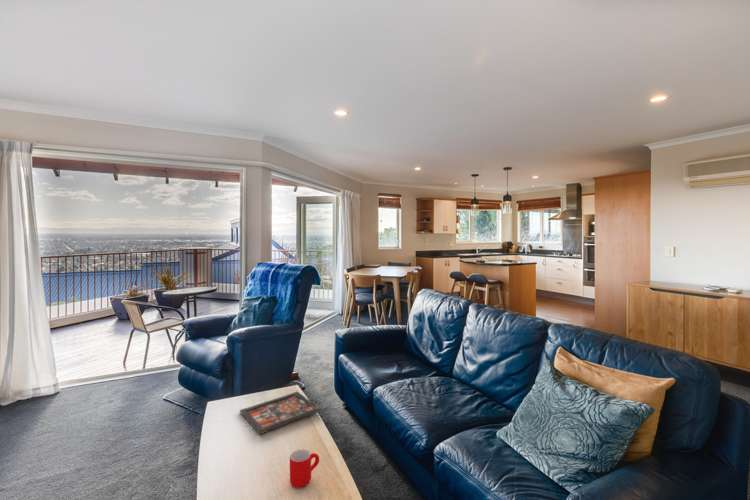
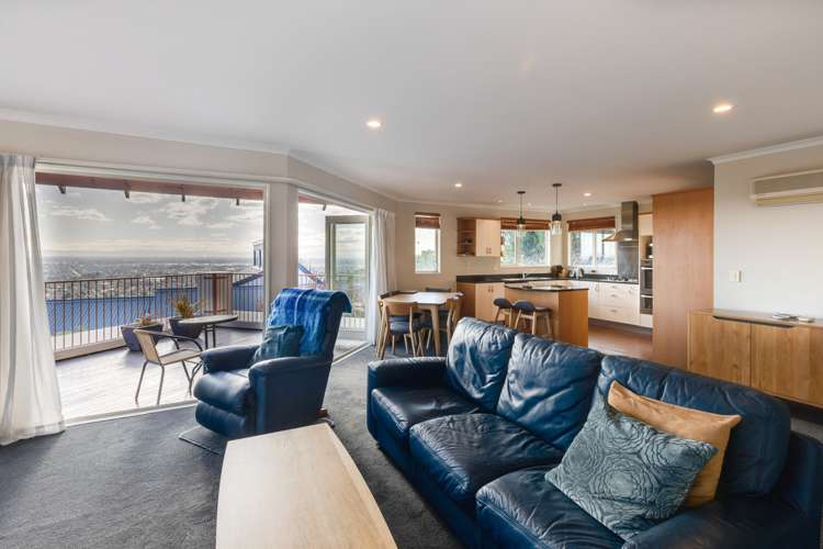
- board game [239,391,322,435]
- mug [289,448,320,489]
